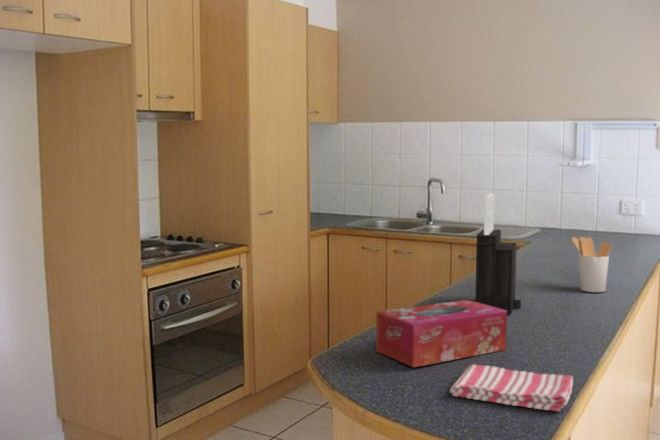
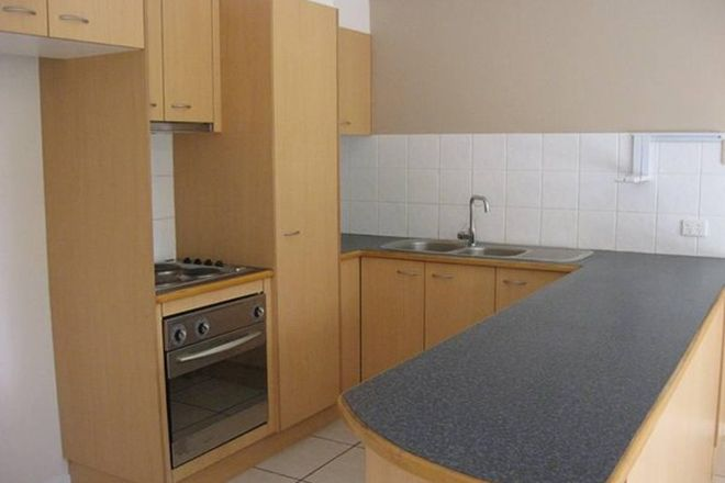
- tissue box [375,299,508,368]
- utensil holder [571,236,613,293]
- knife block [474,192,522,315]
- dish towel [449,363,574,413]
